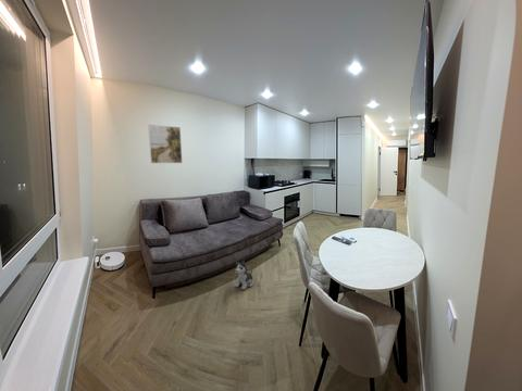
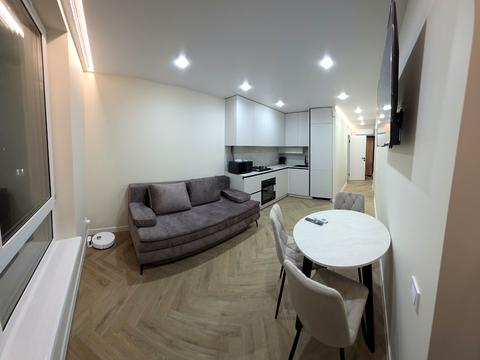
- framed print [147,124,184,164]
- plush toy [234,260,254,290]
